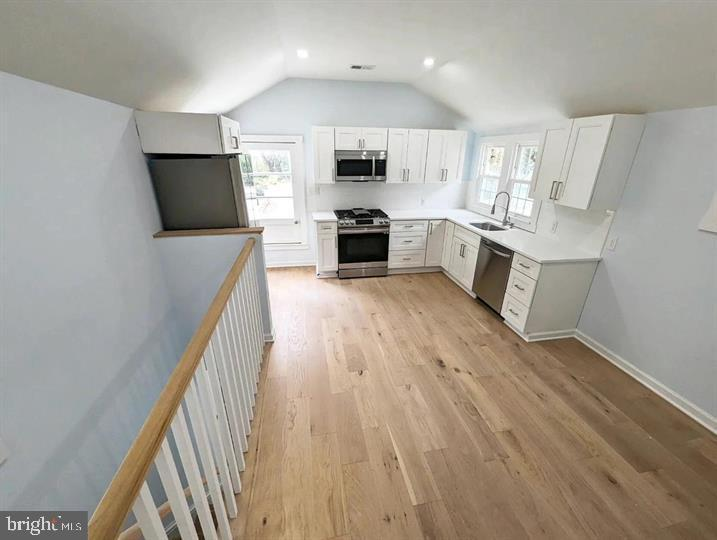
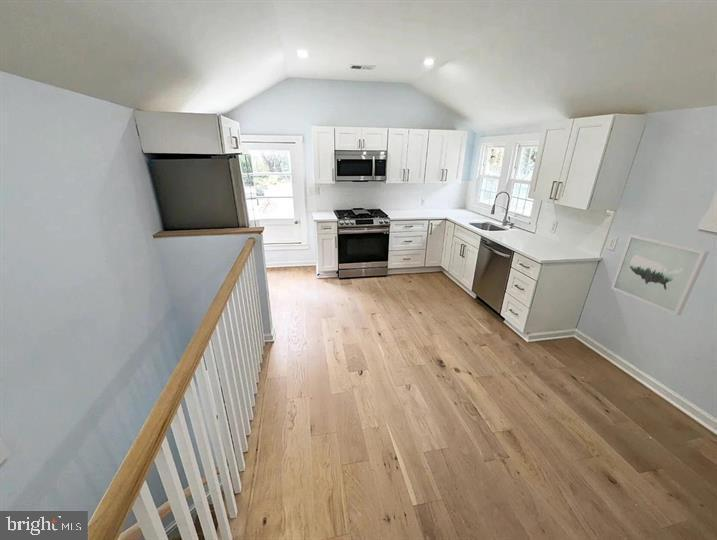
+ wall art [610,233,710,317]
